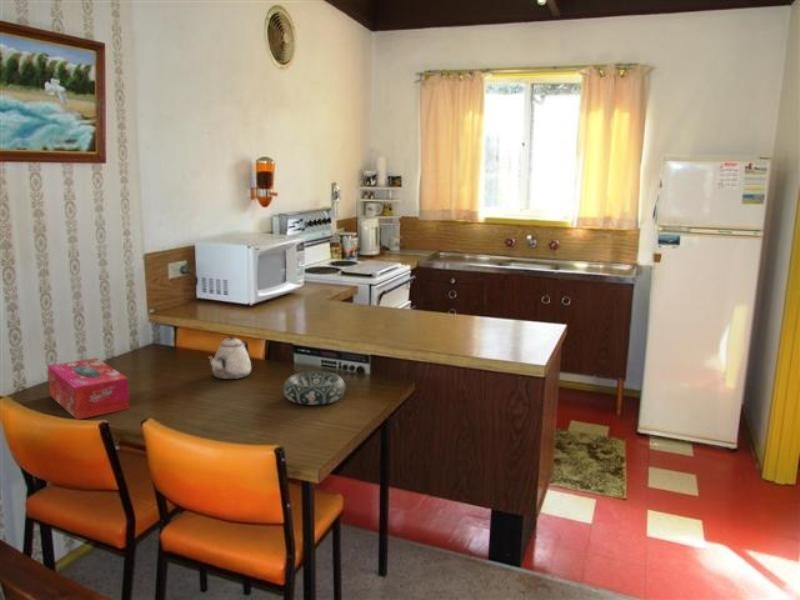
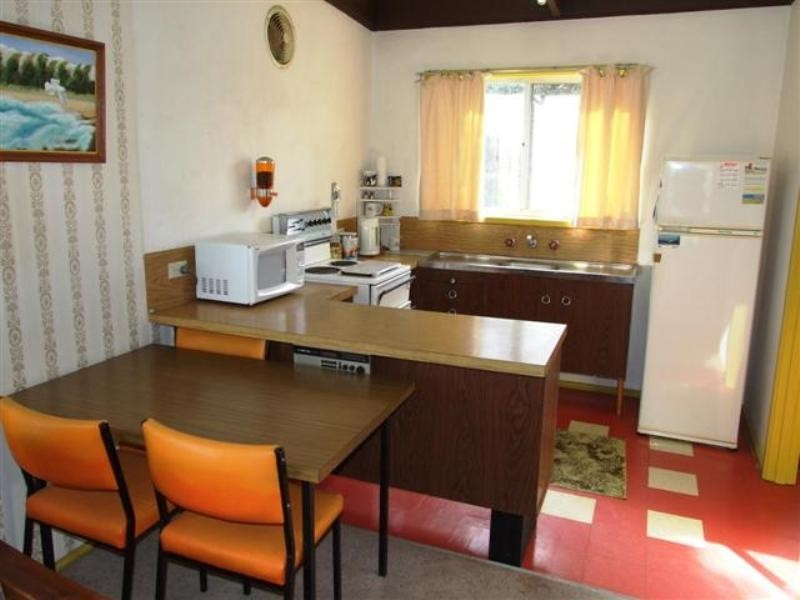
- decorative bowl [282,371,346,406]
- tissue box [47,357,130,421]
- teapot [207,335,252,380]
